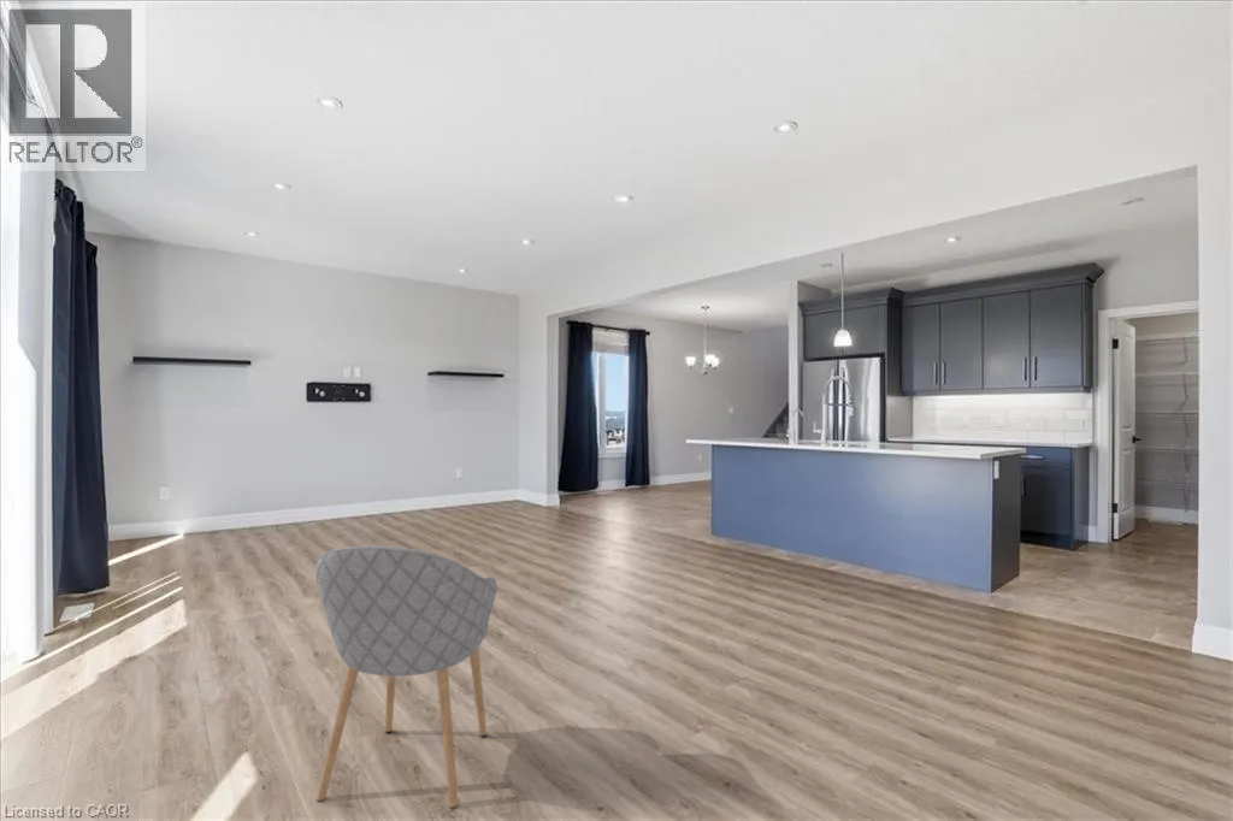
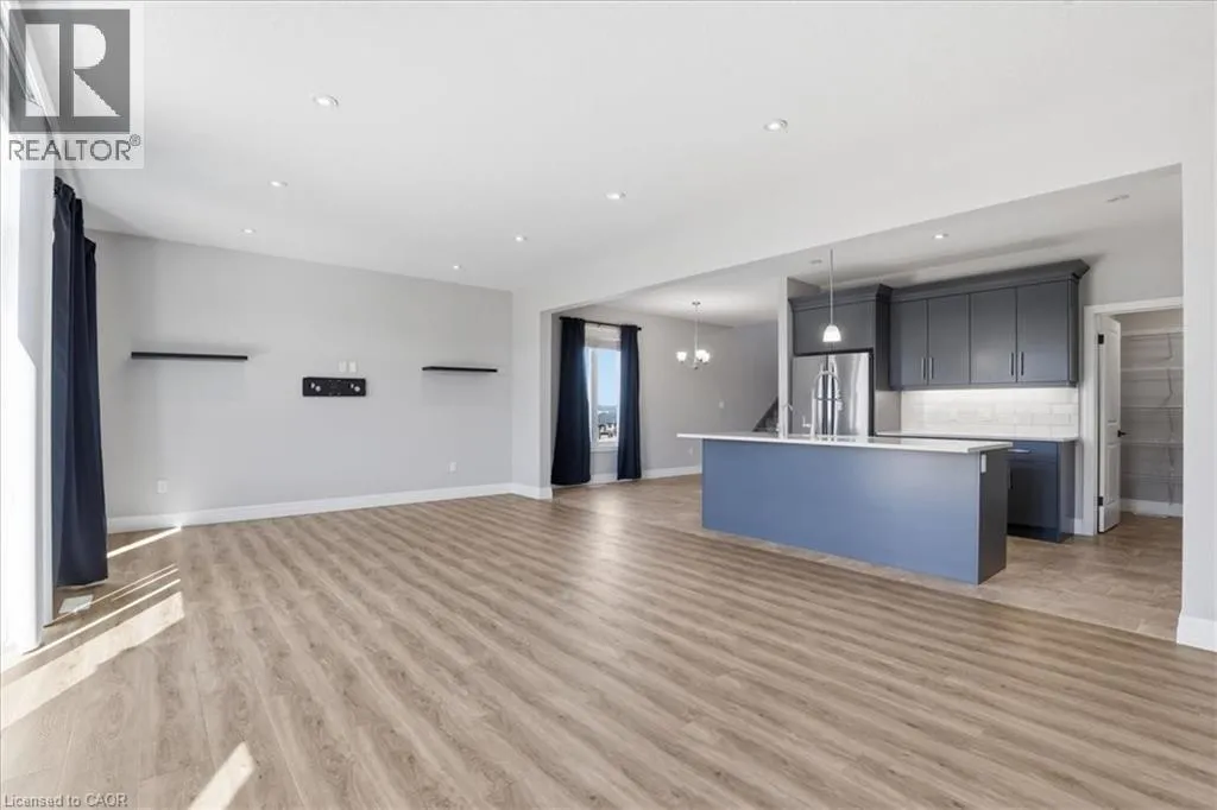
- chair [314,544,498,810]
